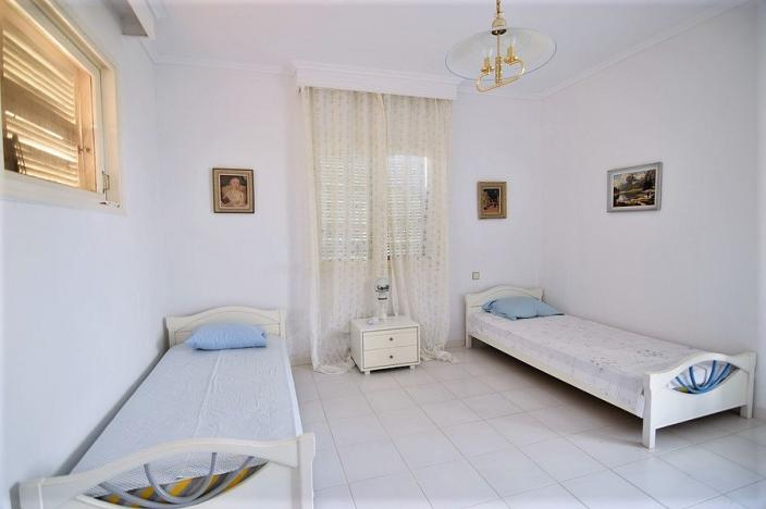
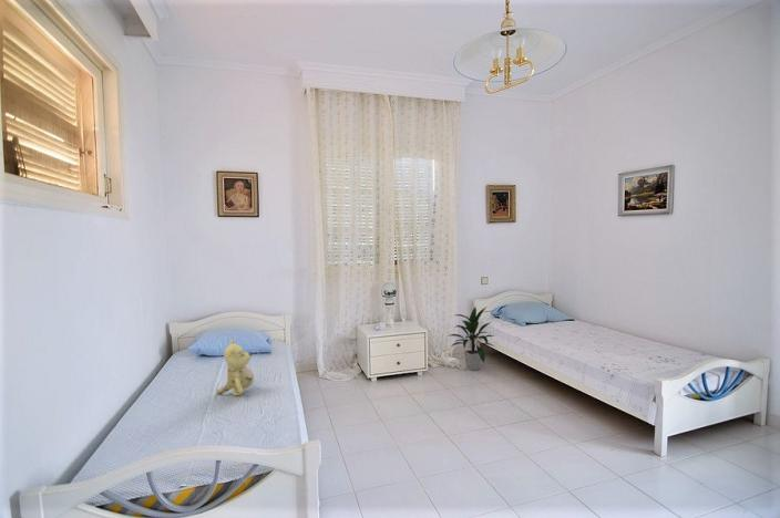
+ indoor plant [447,305,496,371]
+ teddy bear [216,338,255,396]
